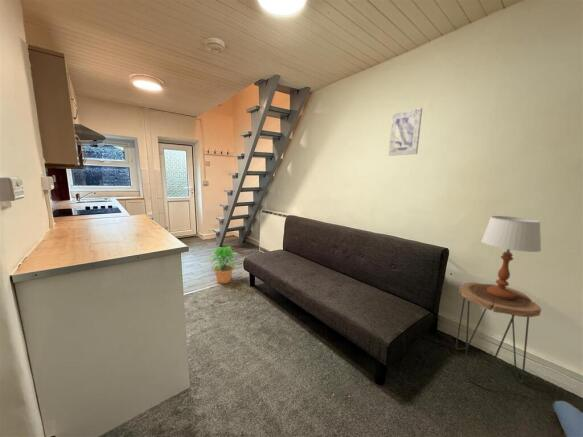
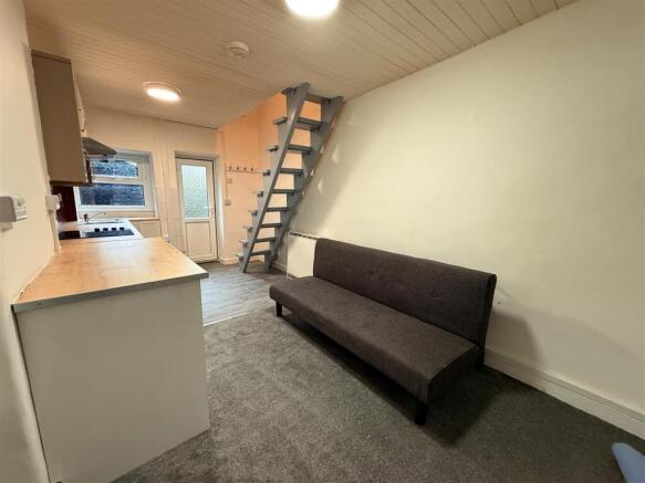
- wall art [388,107,423,157]
- table lamp [480,215,542,299]
- potted plant [208,245,238,284]
- side table [455,281,542,387]
